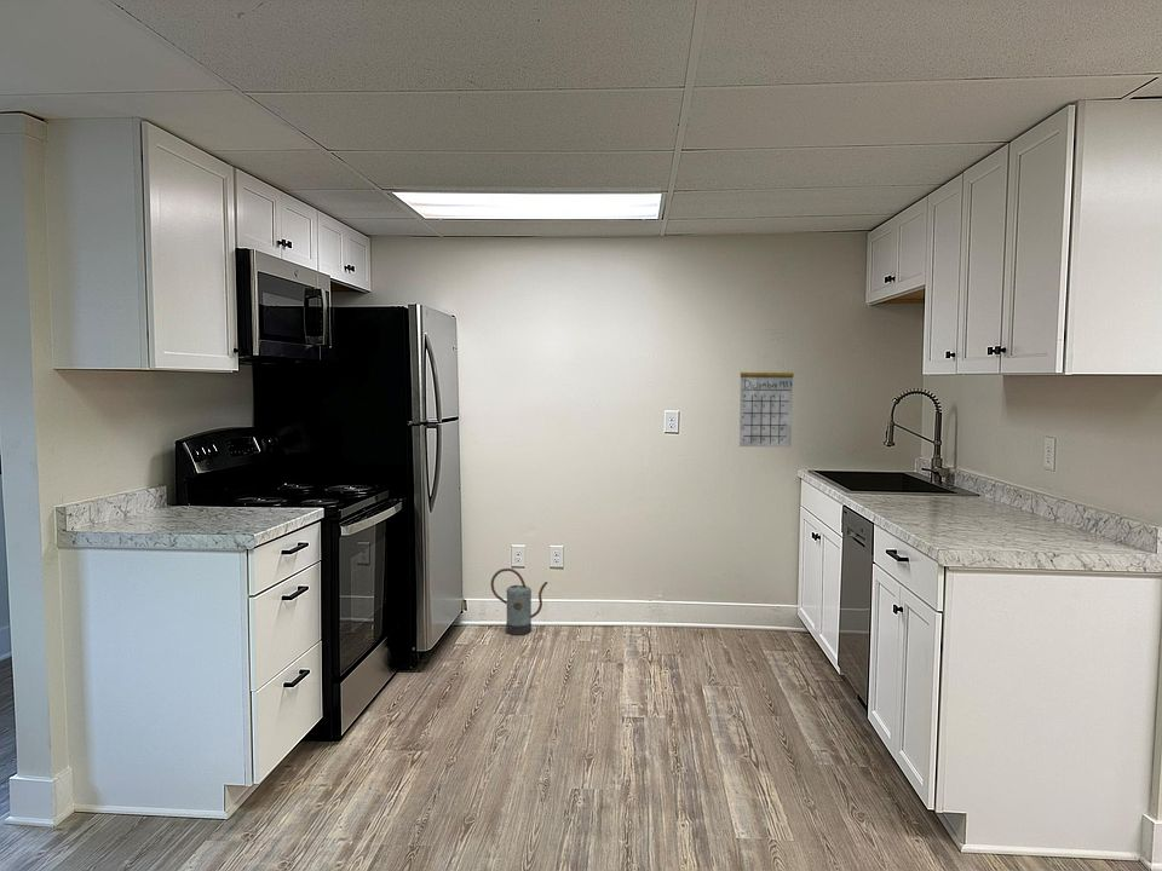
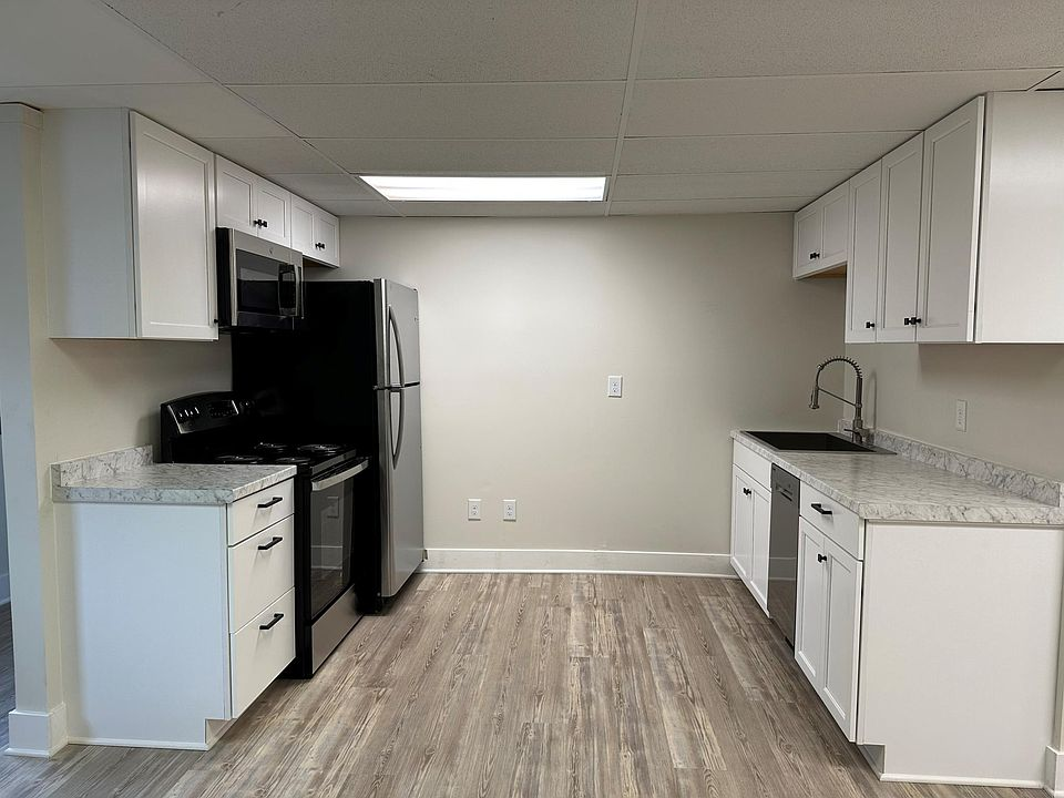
- calendar [738,354,795,449]
- watering can [490,567,550,636]
